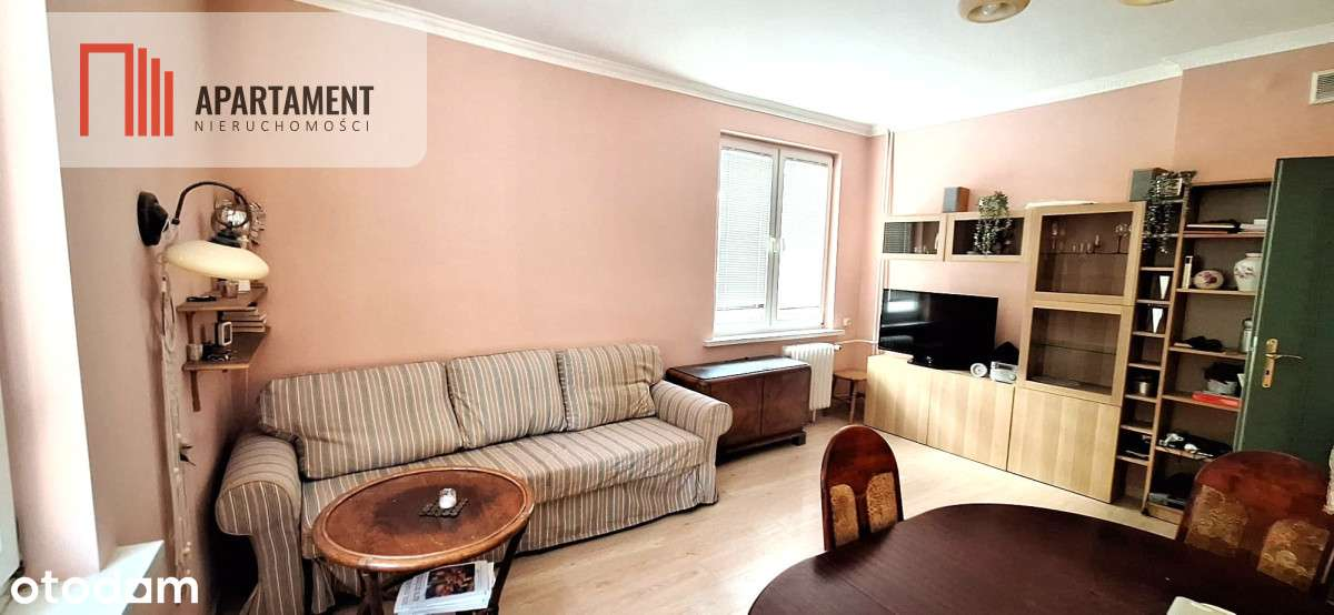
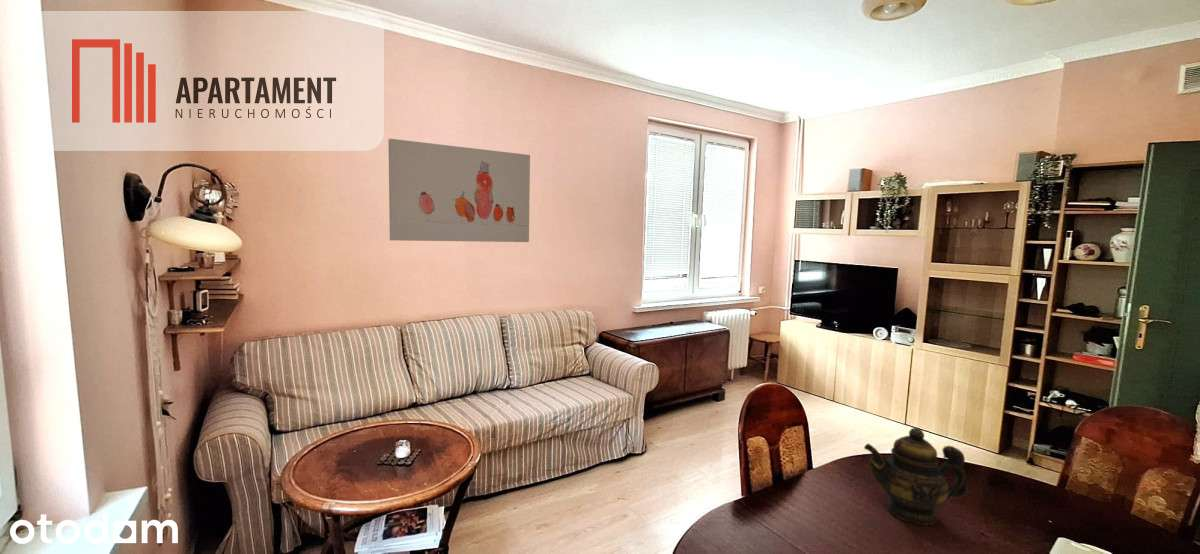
+ wall art [387,138,531,243]
+ teapot [863,427,969,526]
